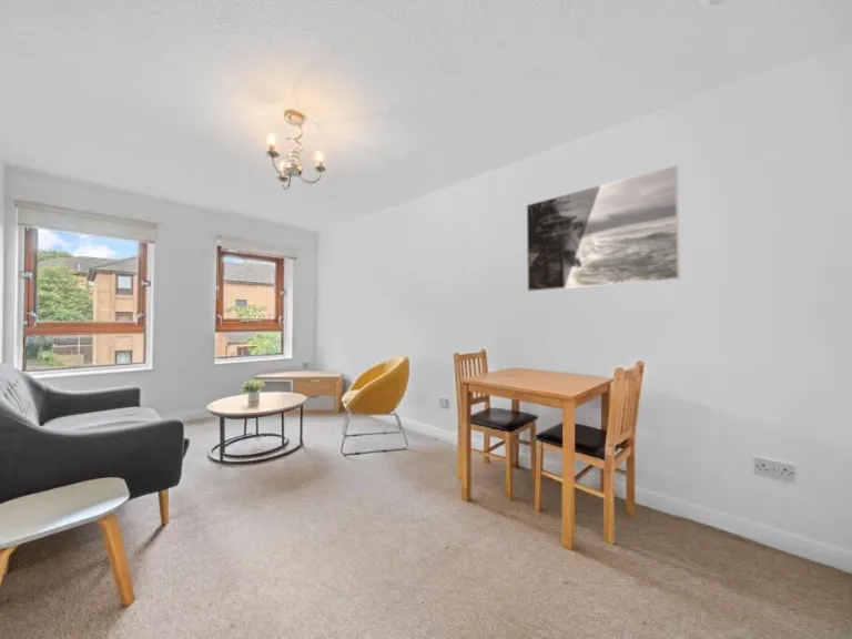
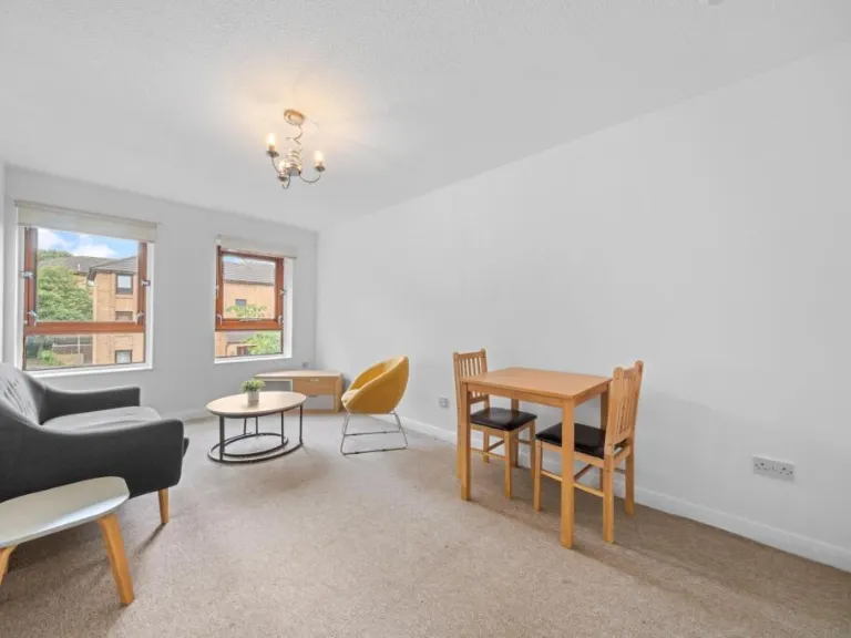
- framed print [526,164,681,292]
